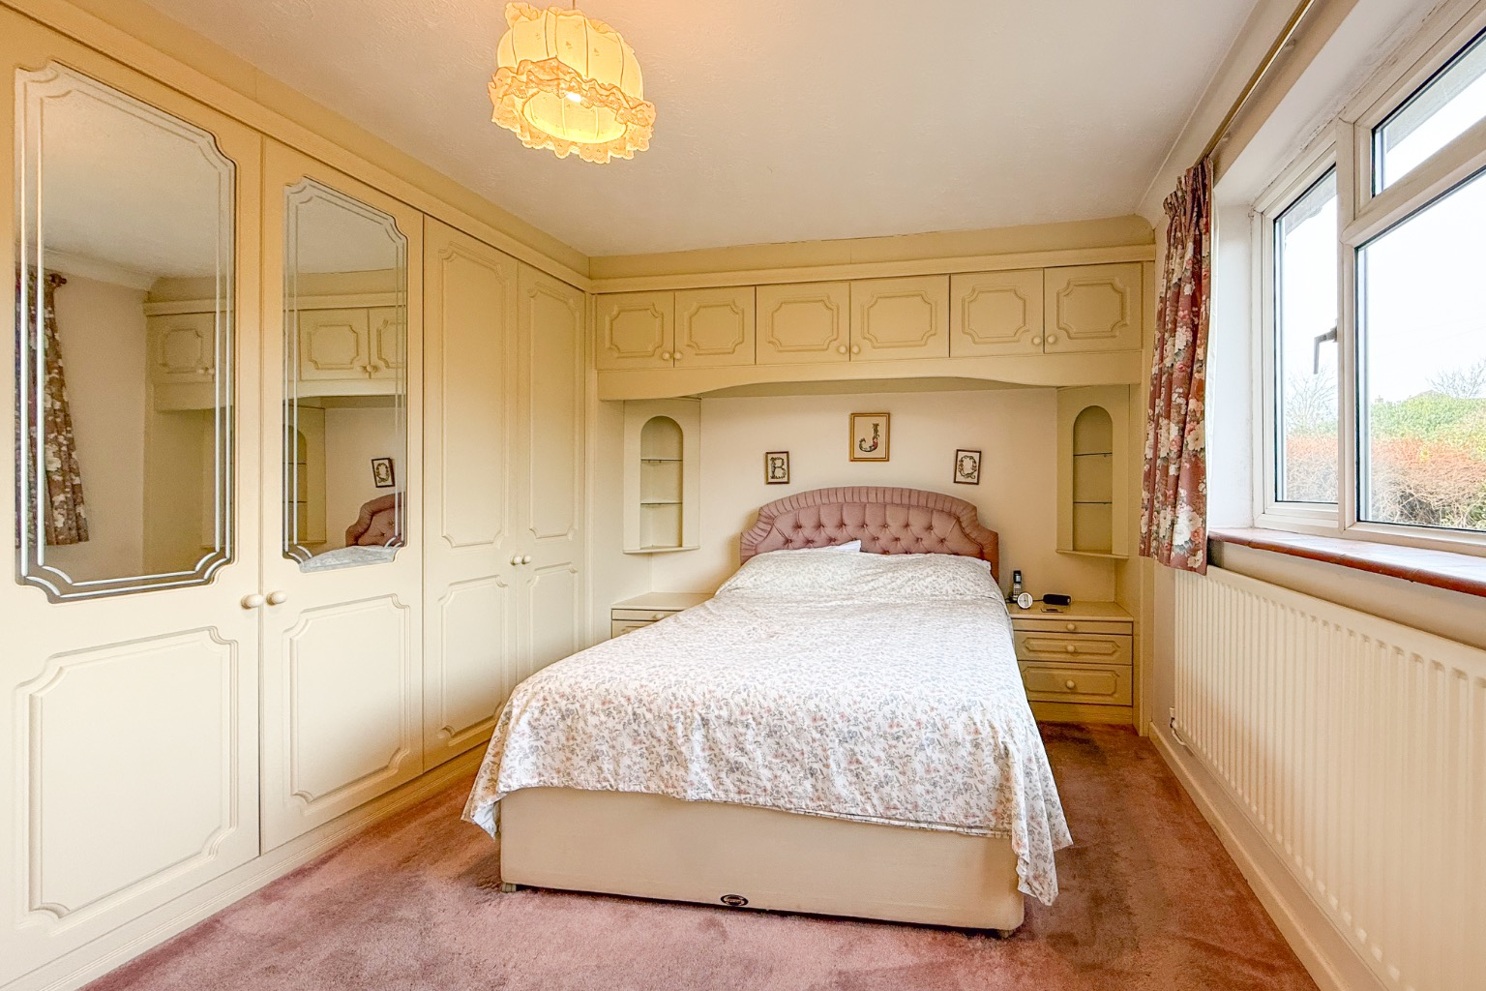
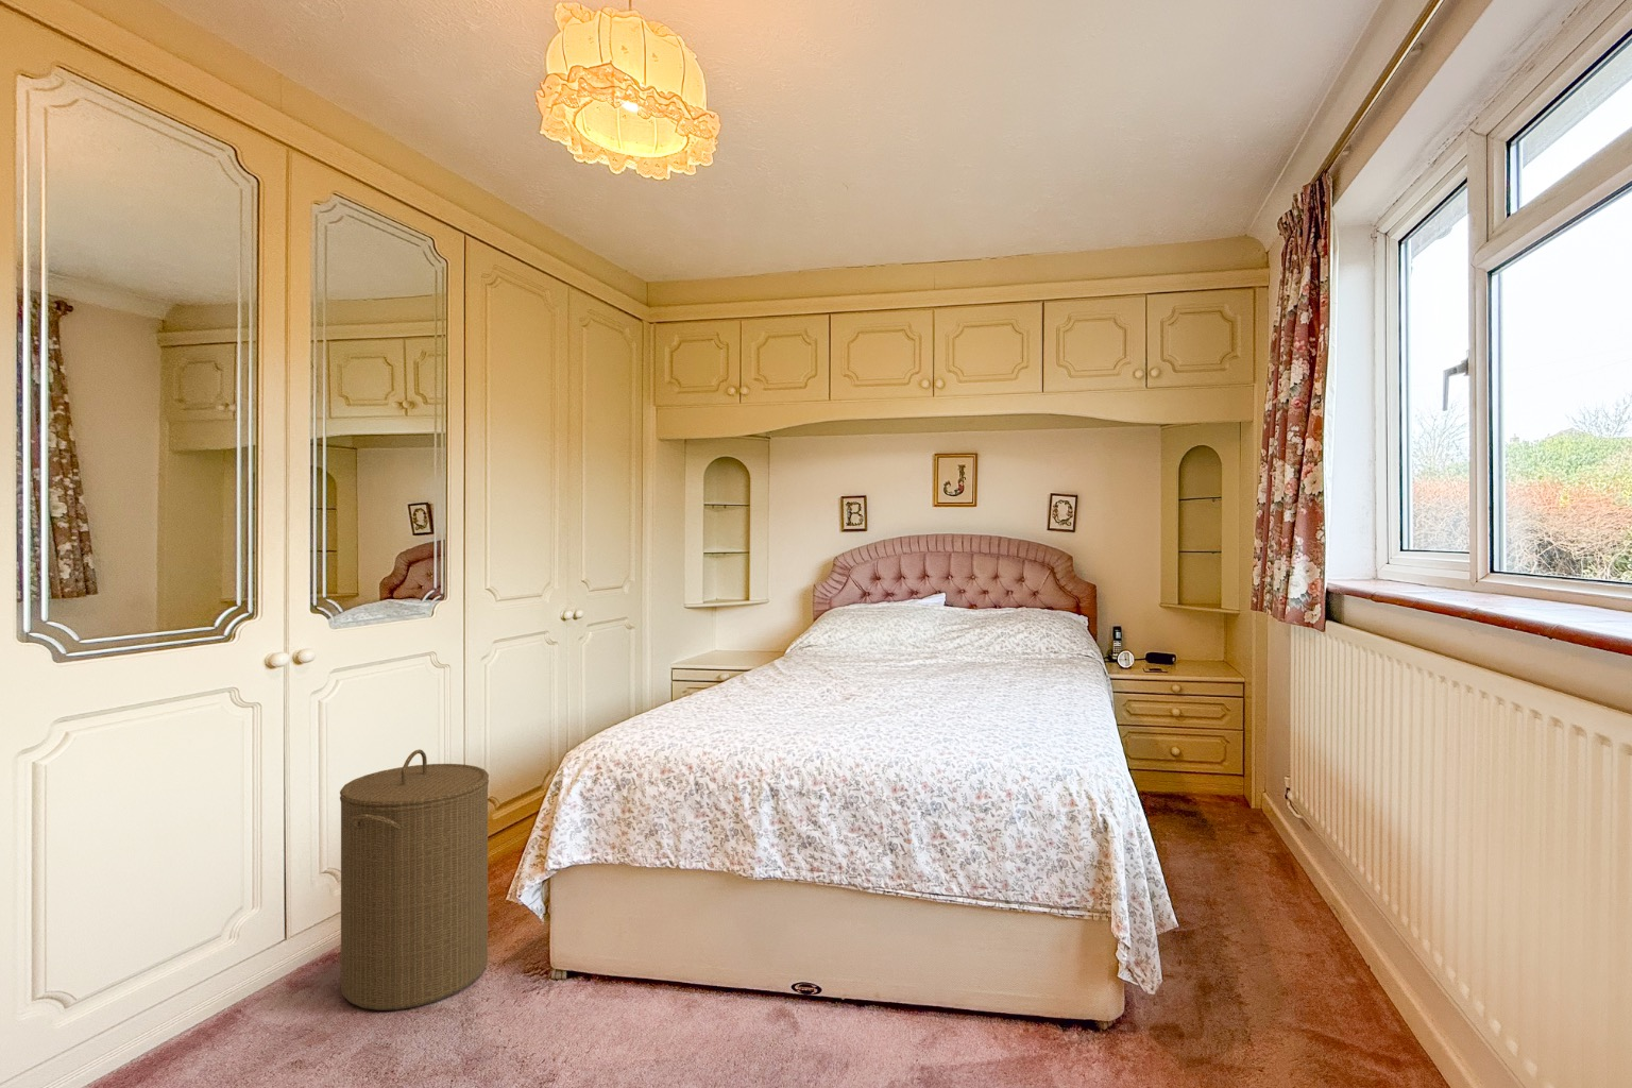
+ laundry hamper [339,748,489,1011]
